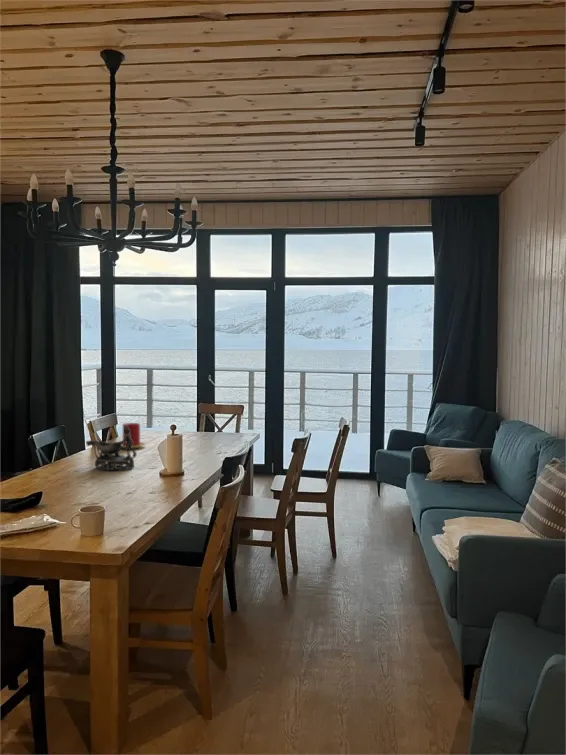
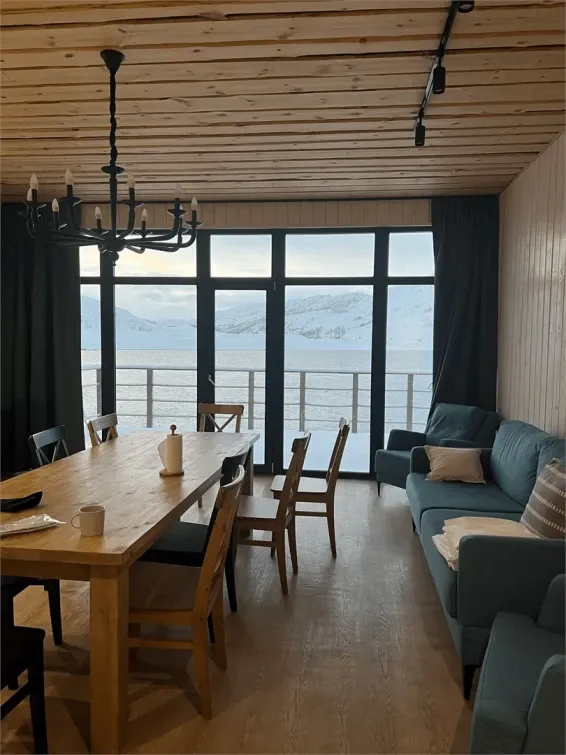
- candle [121,422,147,449]
- decorative bowl [85,426,138,471]
